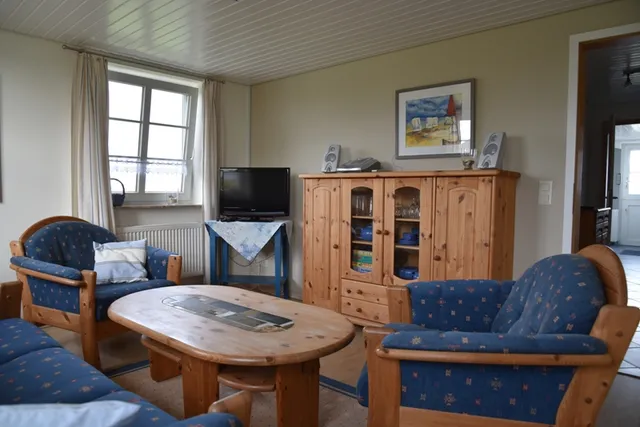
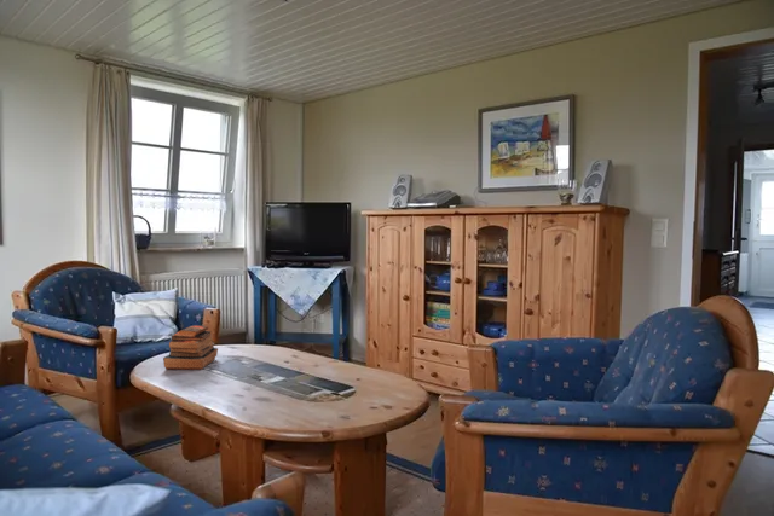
+ book [162,324,219,371]
